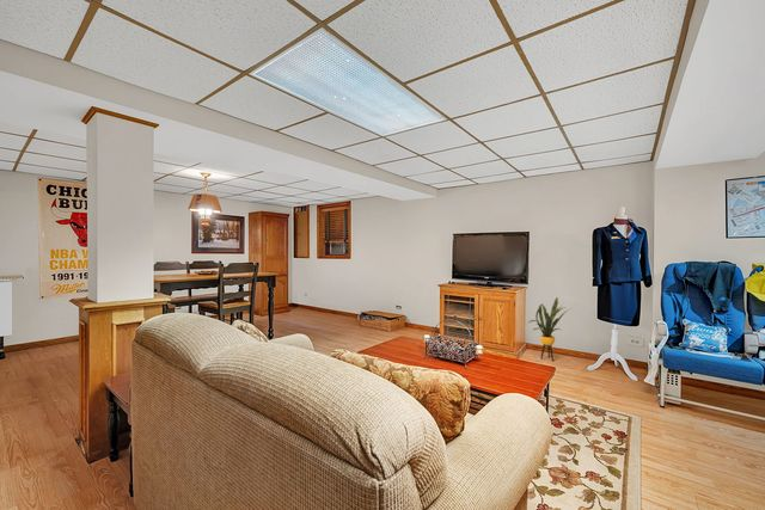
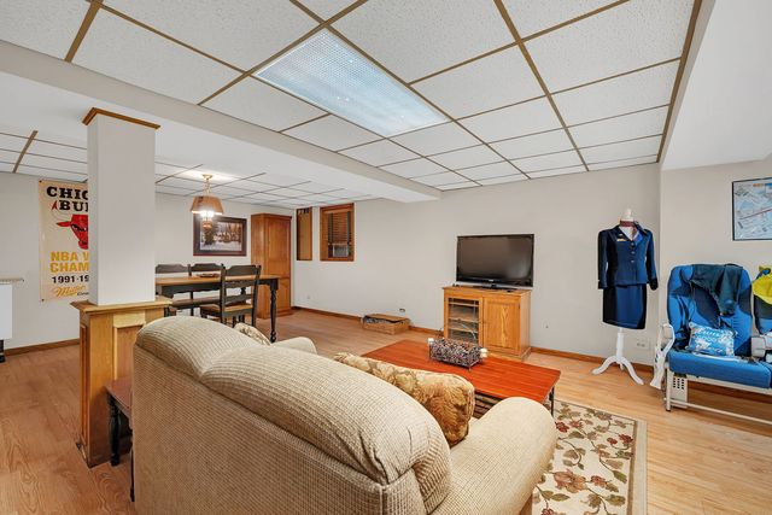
- house plant [526,296,574,362]
